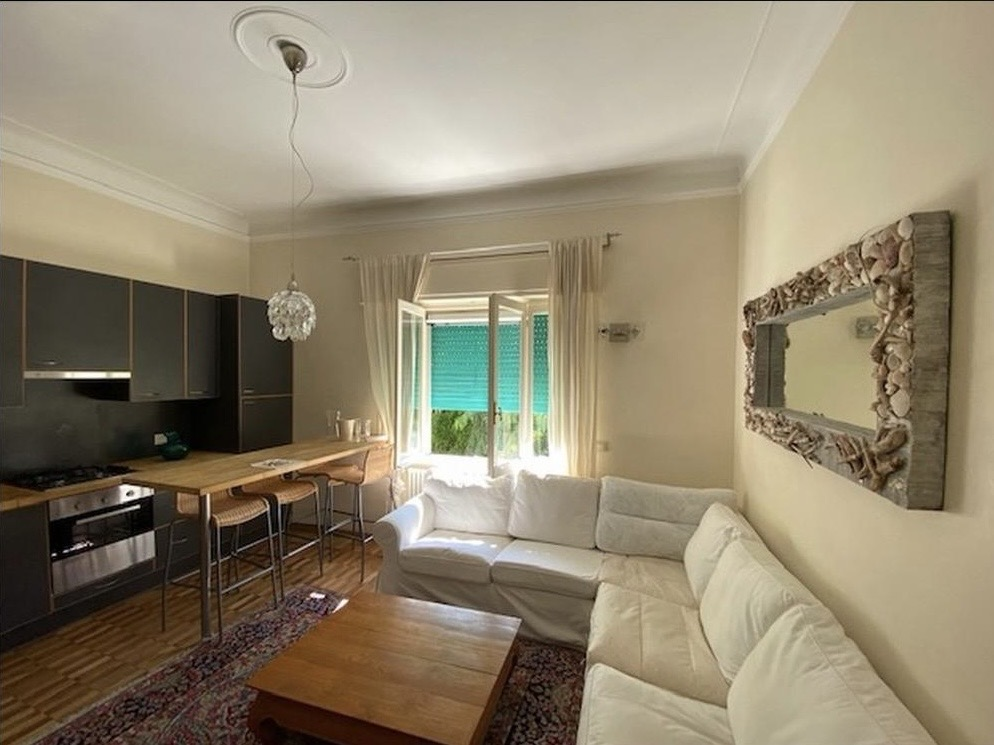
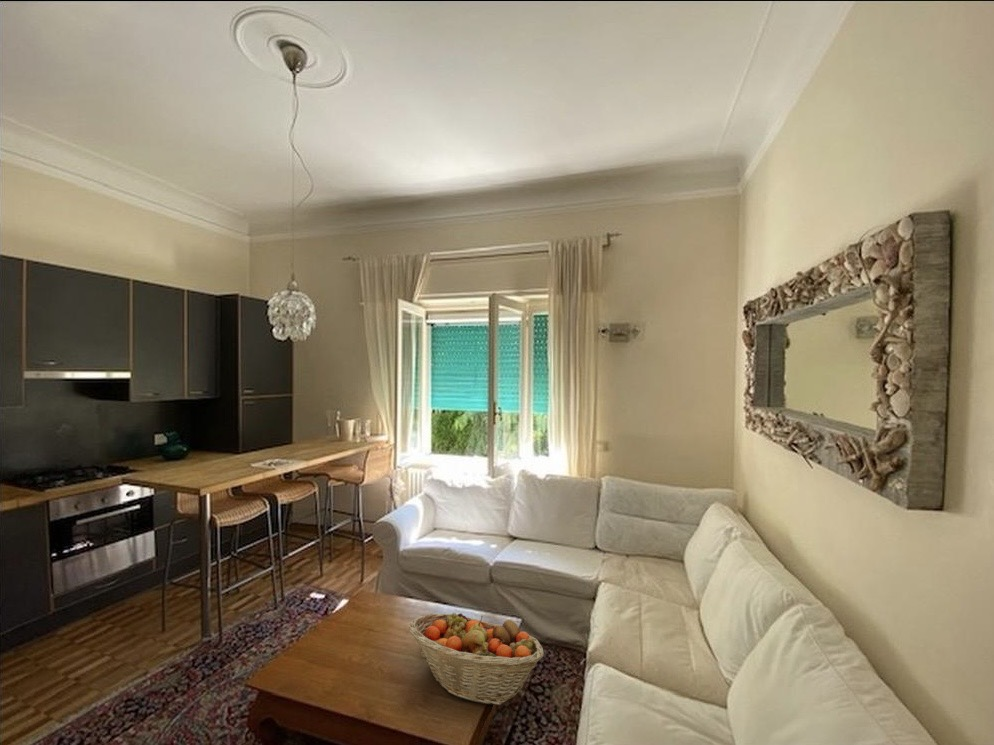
+ fruit basket [408,612,545,706]
